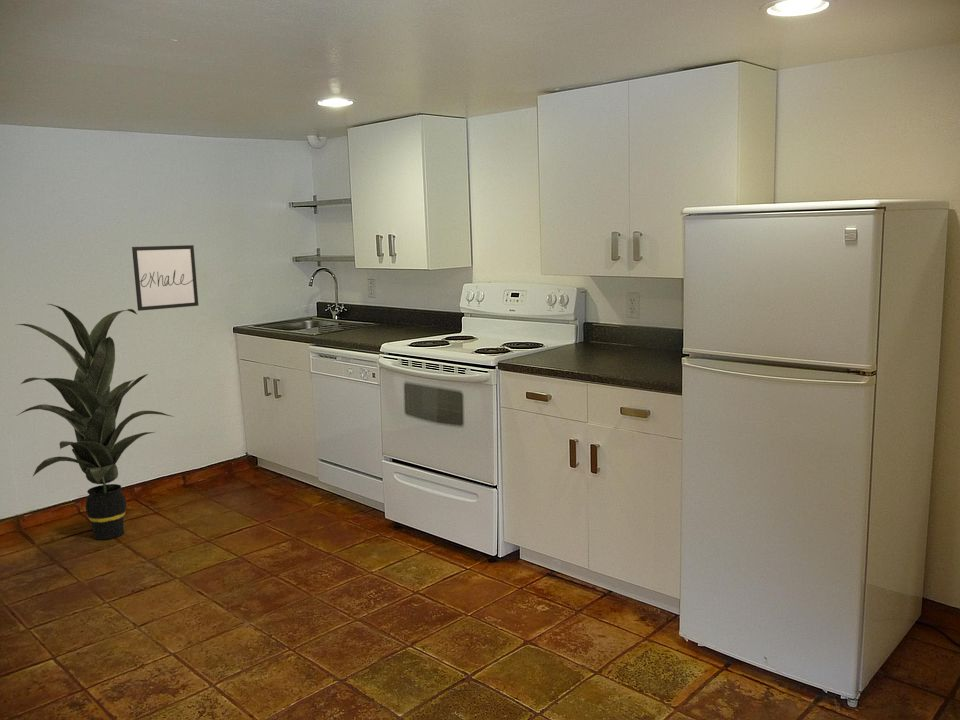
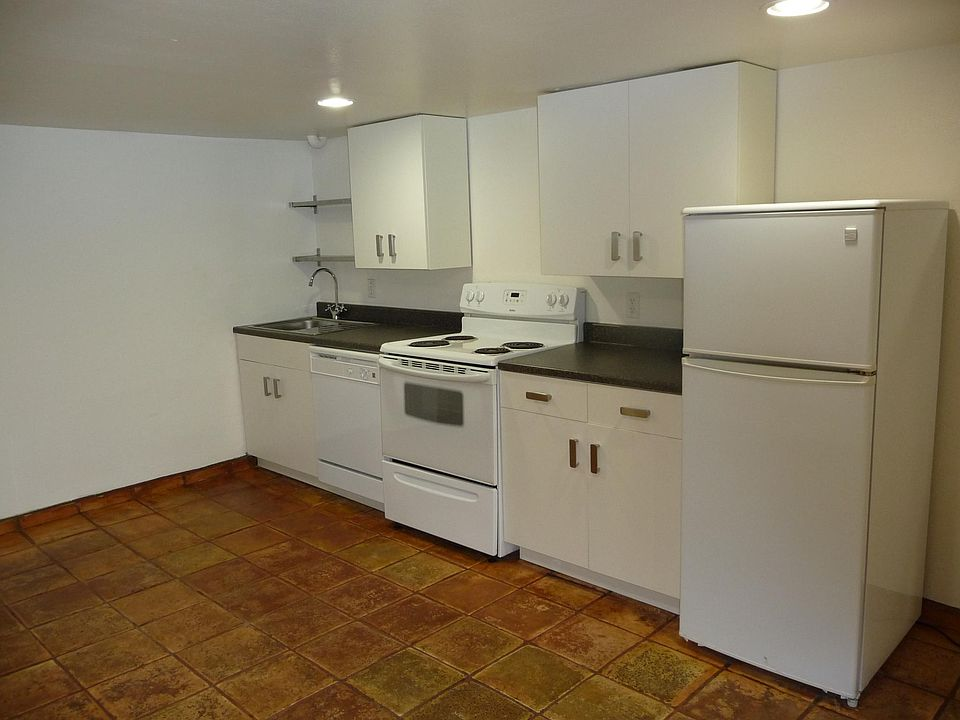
- wall art [131,244,200,312]
- indoor plant [16,303,175,540]
